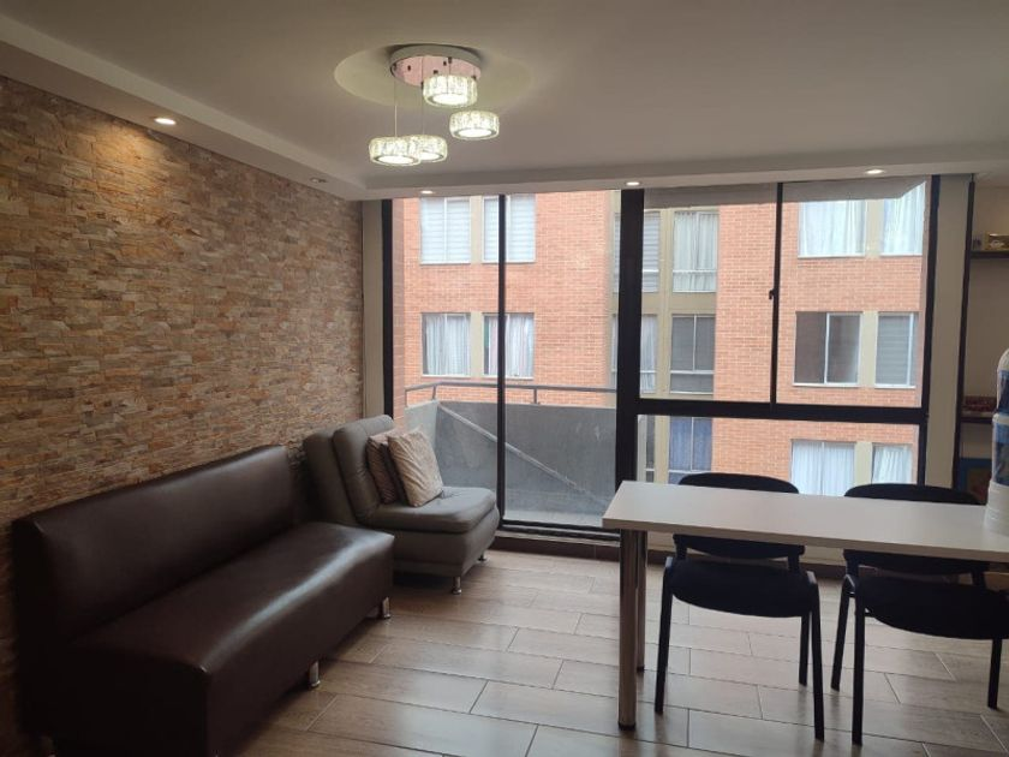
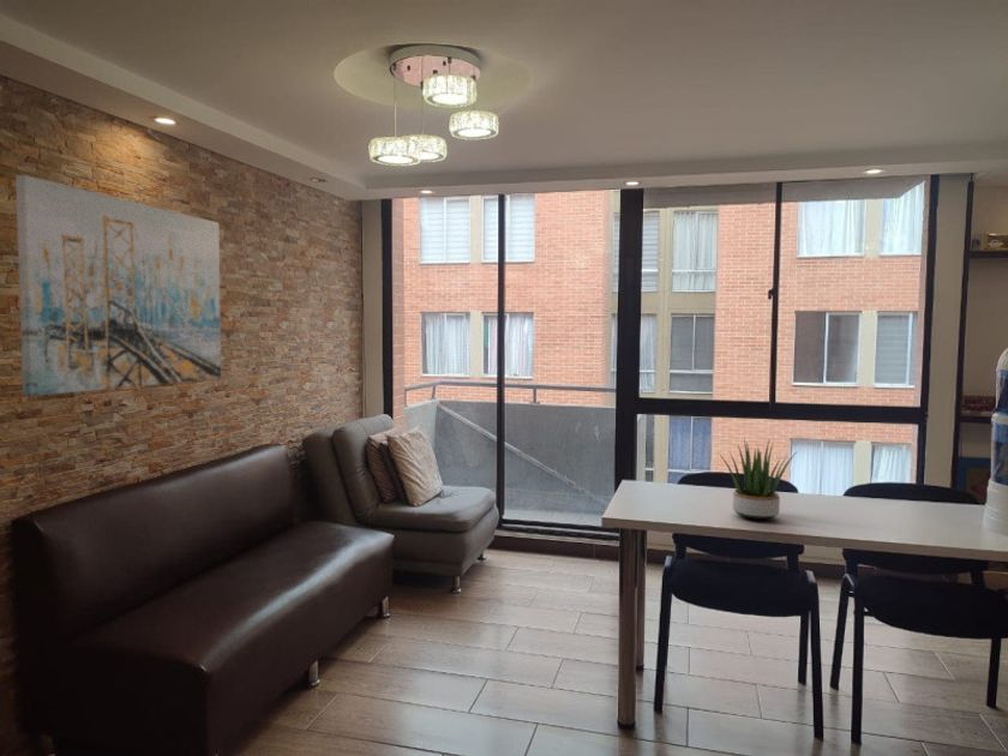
+ wall art [14,174,222,397]
+ potted plant [718,438,799,521]
